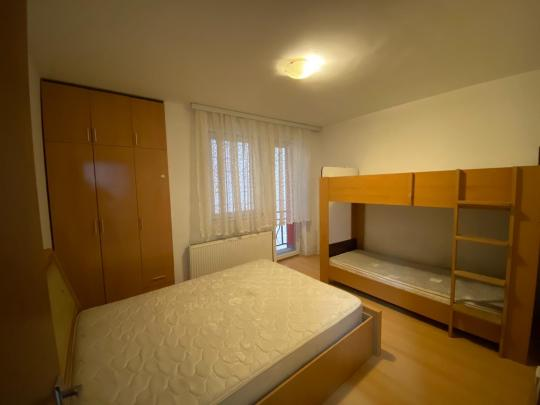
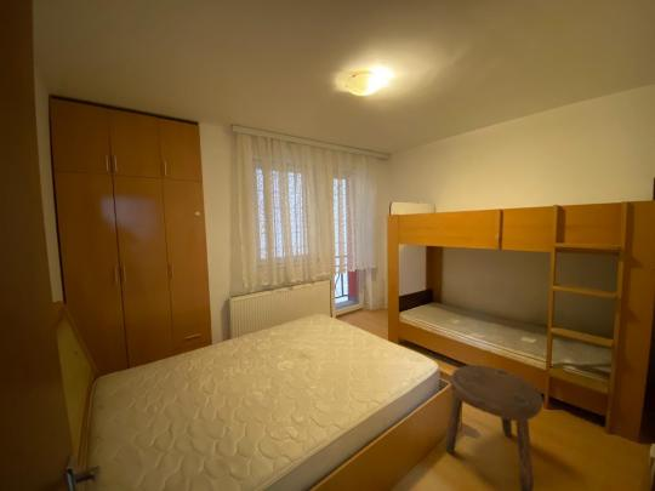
+ stool [444,364,543,491]
